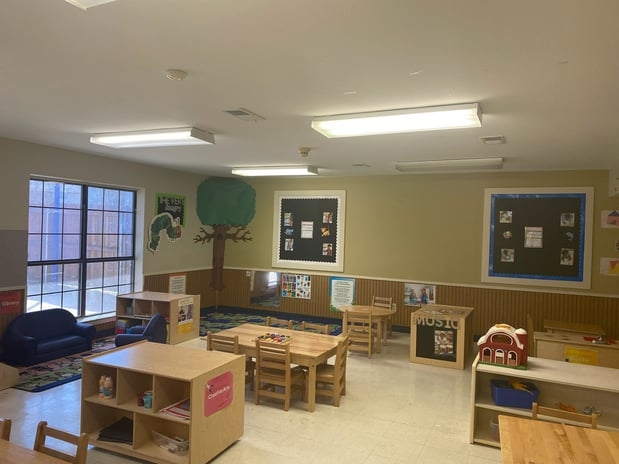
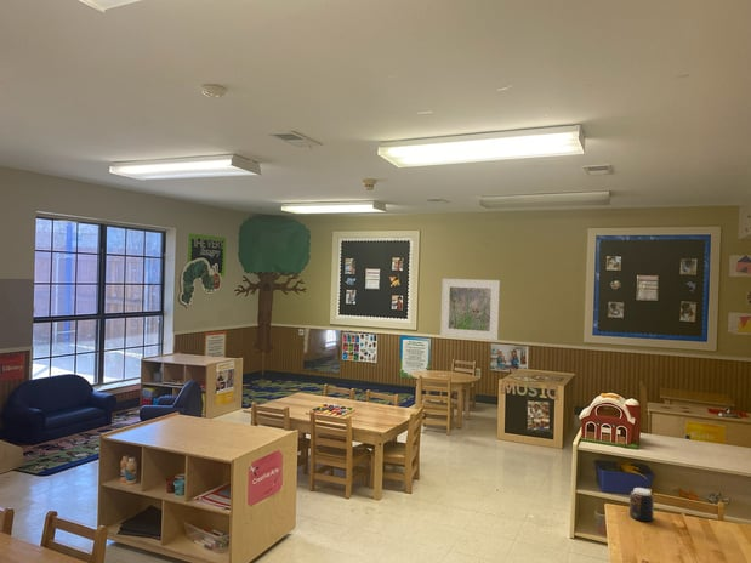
+ jar [628,487,655,523]
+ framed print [439,278,501,341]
